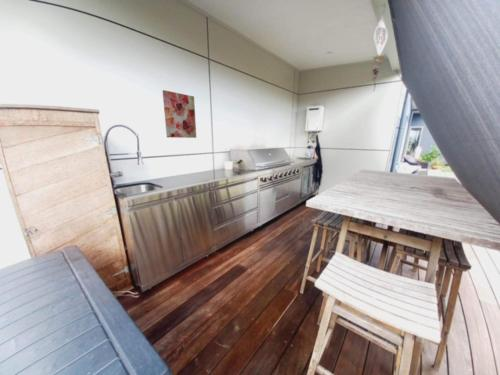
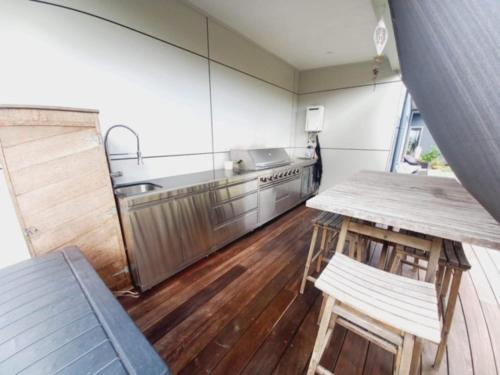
- wall art [161,89,197,139]
